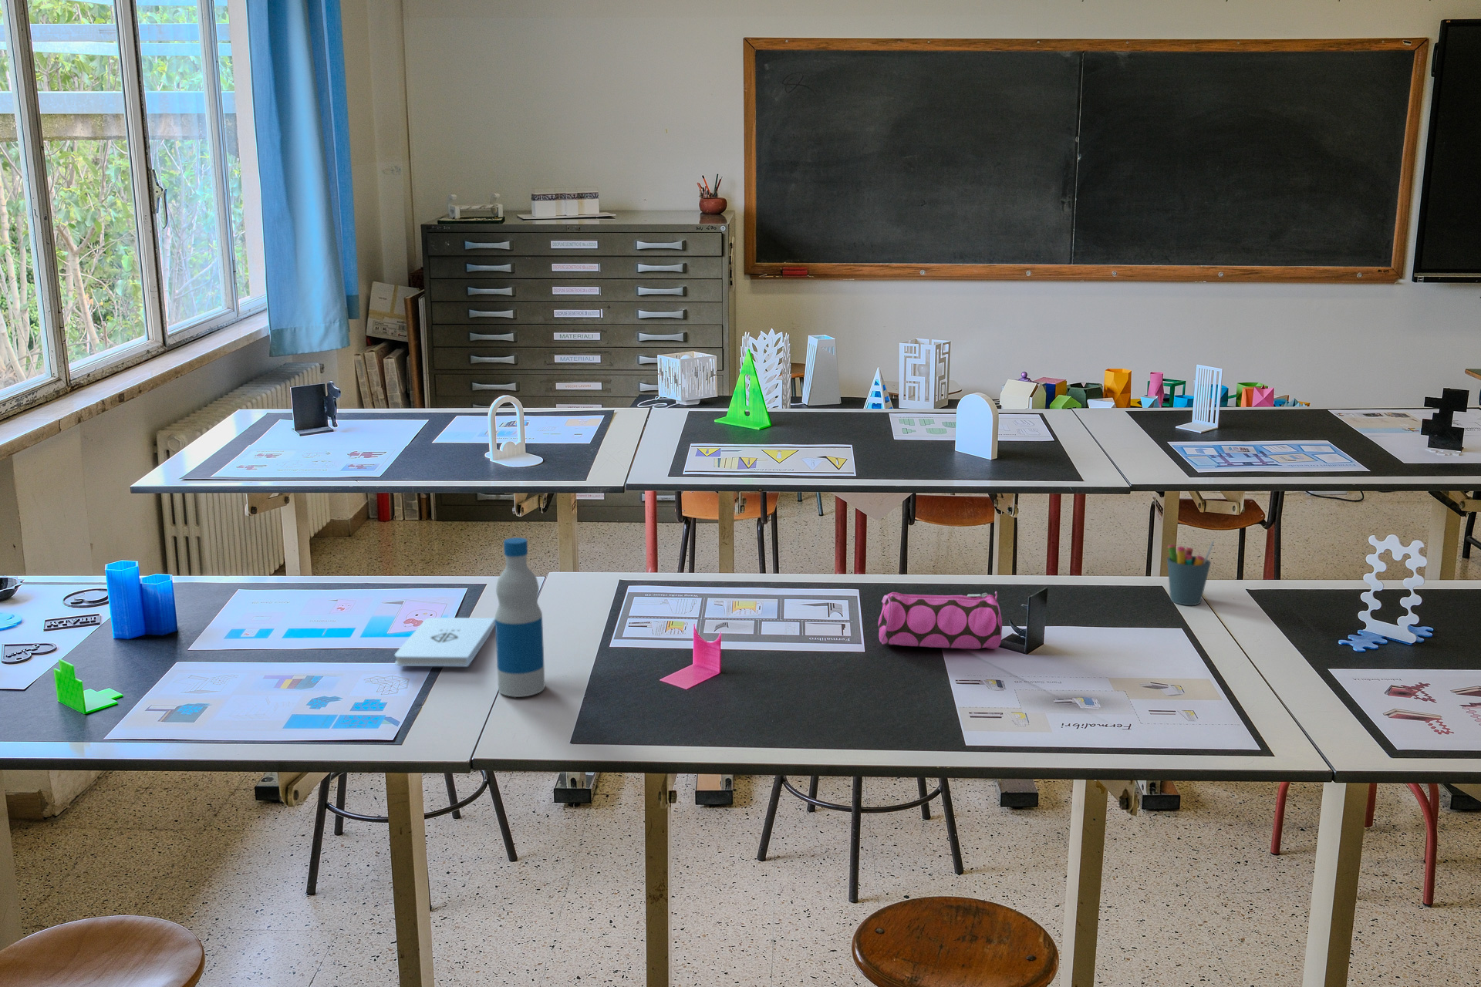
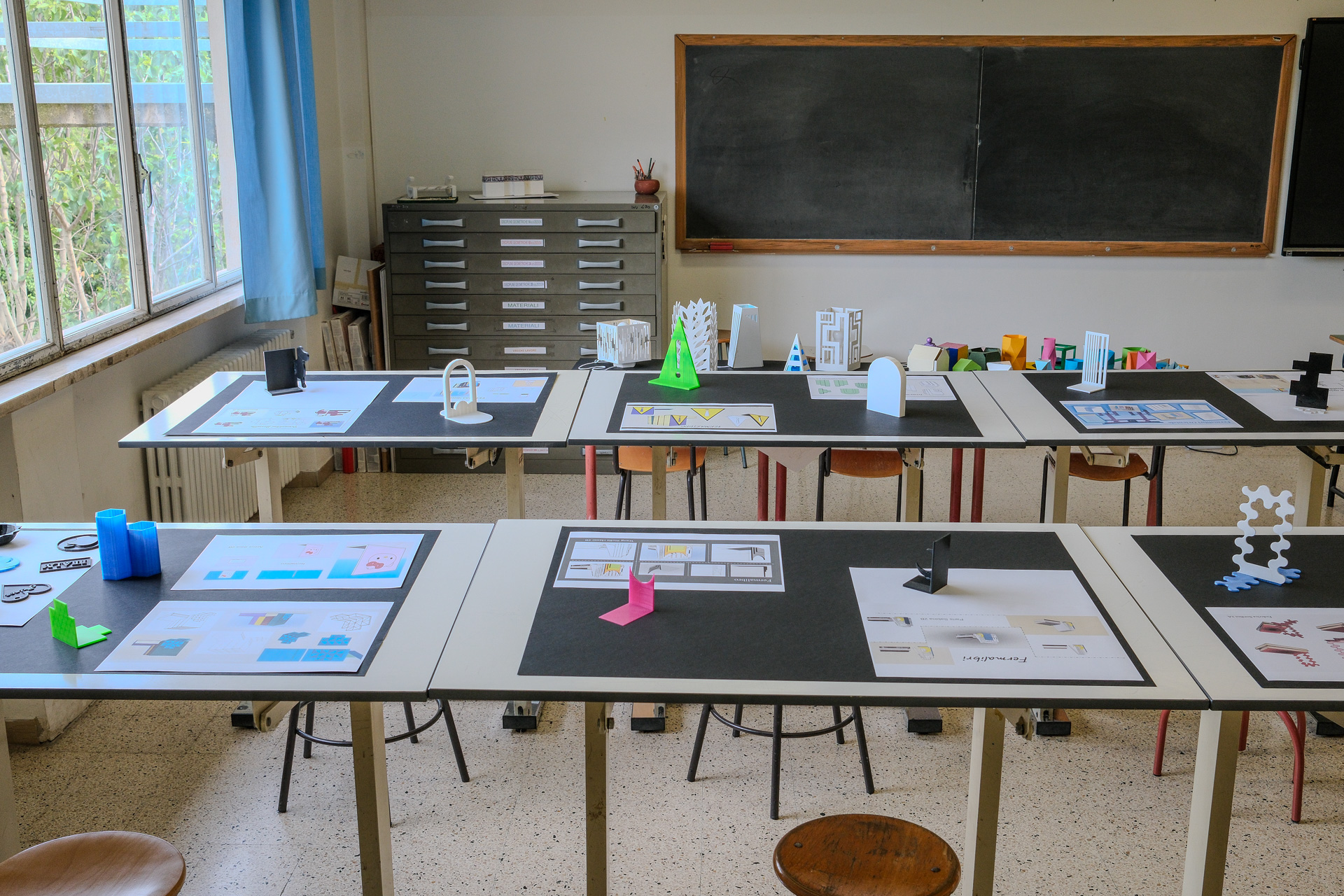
- pen holder [1166,540,1215,606]
- notepad [394,617,495,666]
- pencil case [878,590,1003,650]
- bottle [495,536,547,697]
